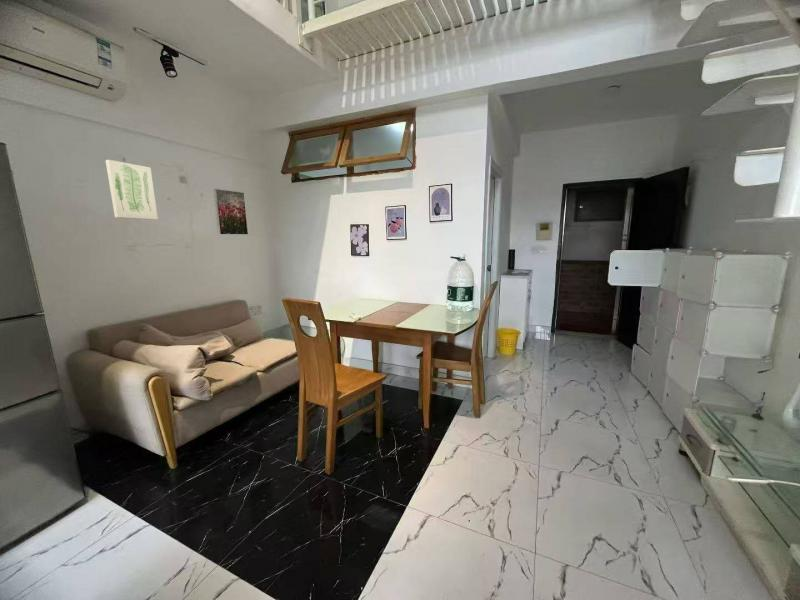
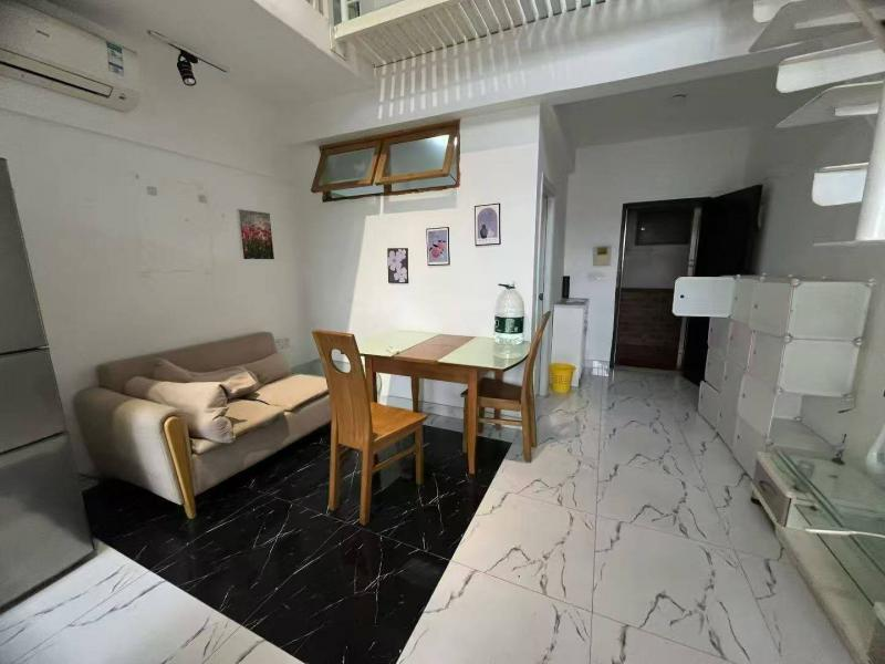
- wall art [104,159,159,221]
